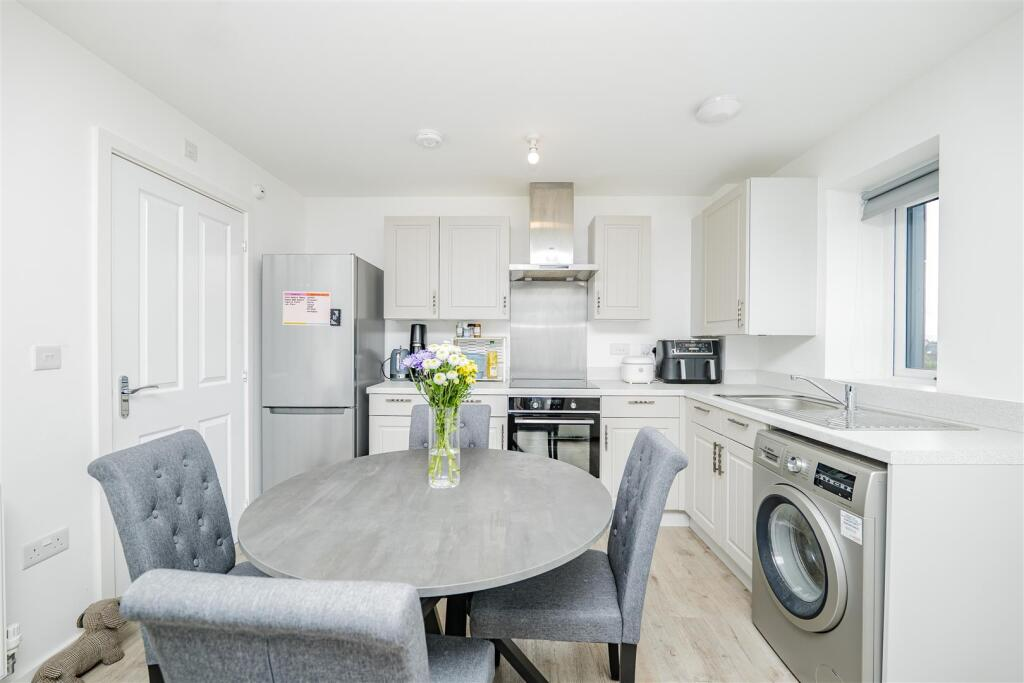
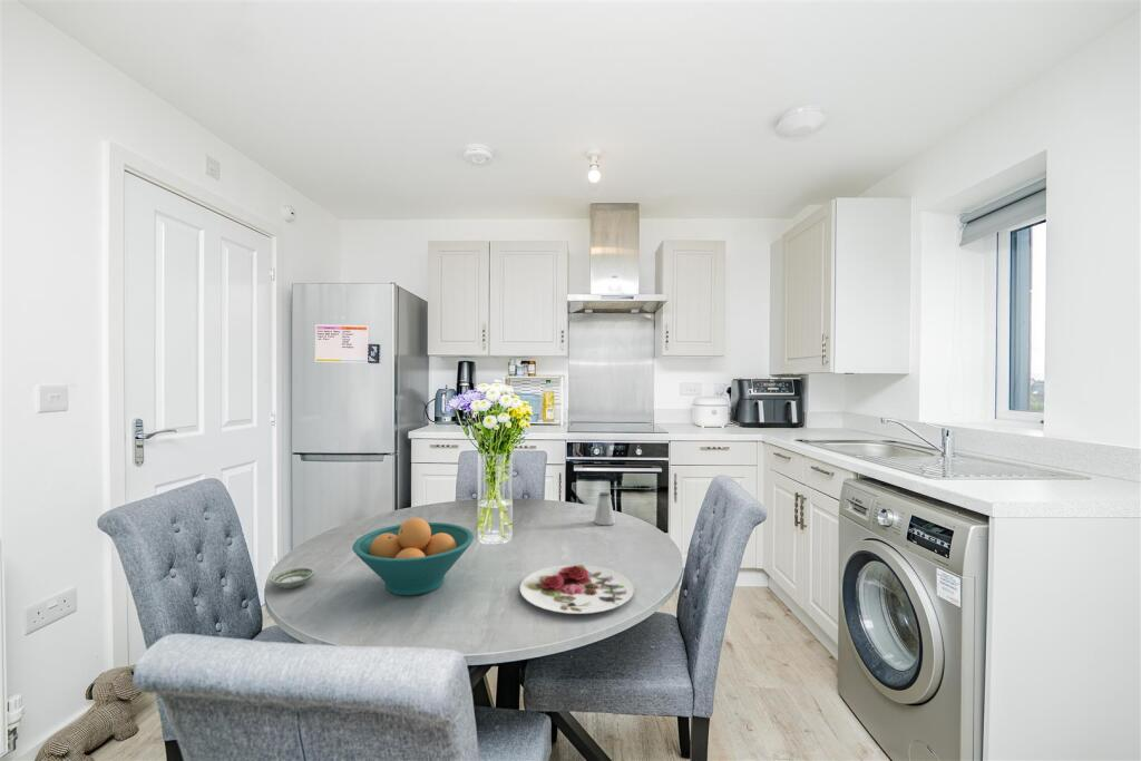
+ fruit bowl [351,517,475,596]
+ saucer [269,566,315,589]
+ plate [519,564,635,615]
+ saltshaker [593,491,616,526]
